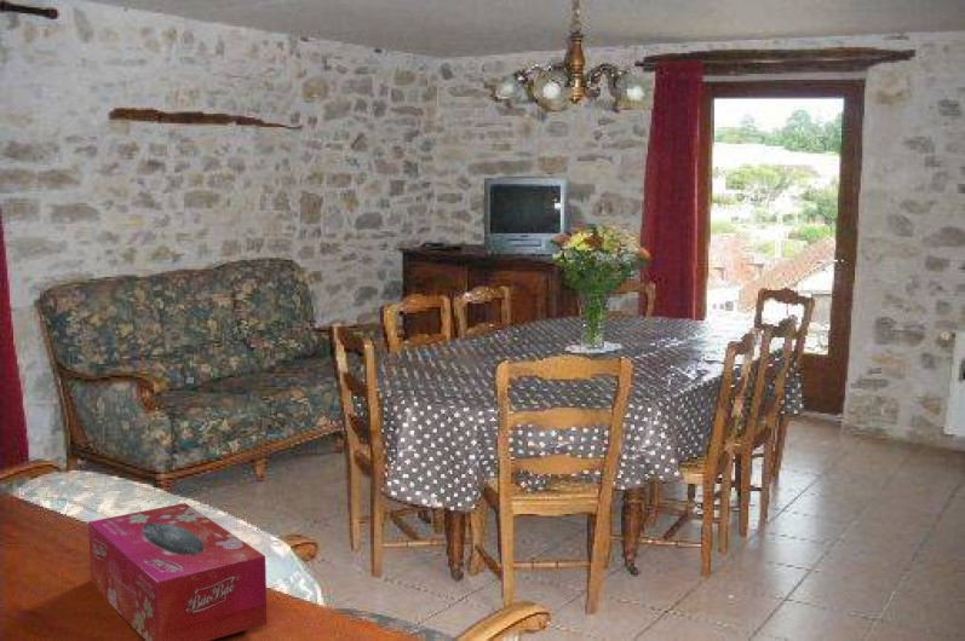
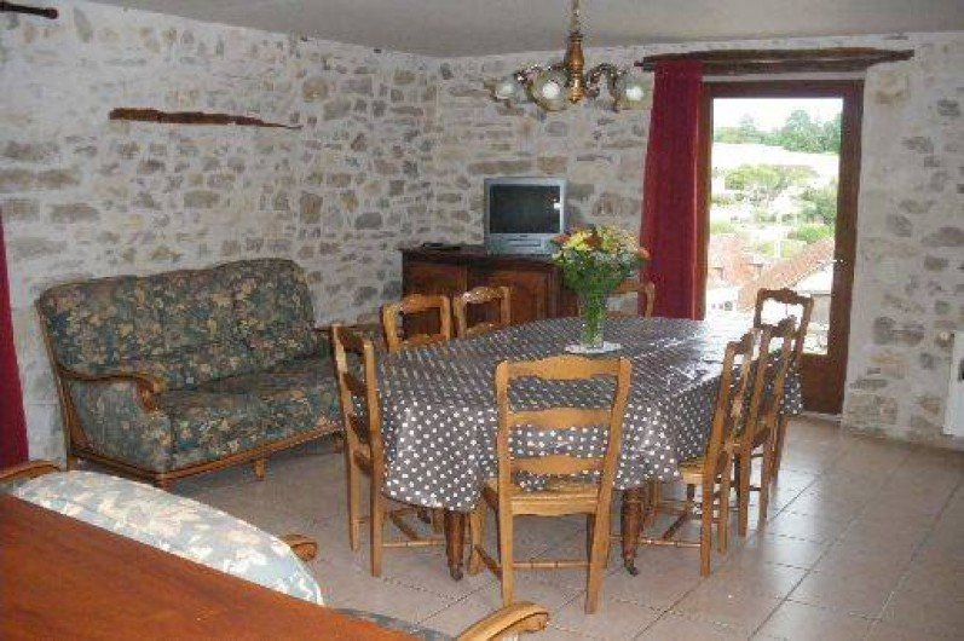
- tissue box [87,502,268,641]
